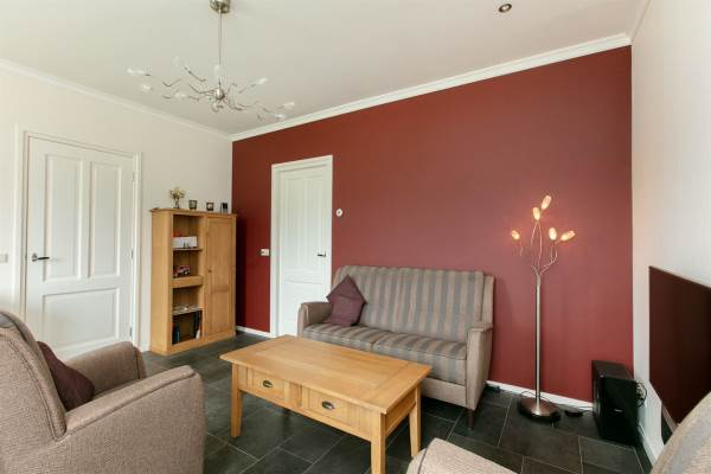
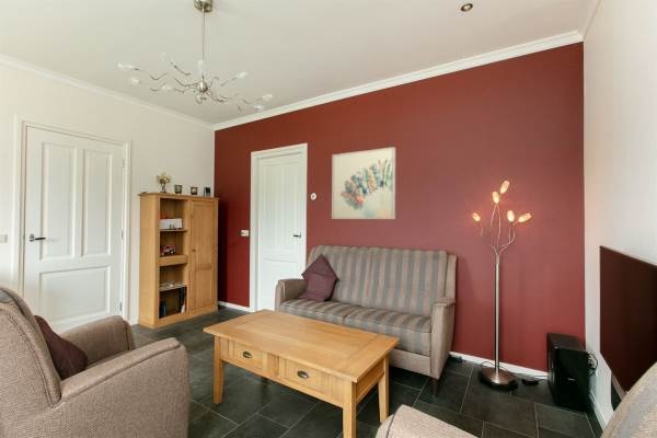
+ wall art [331,146,396,220]
